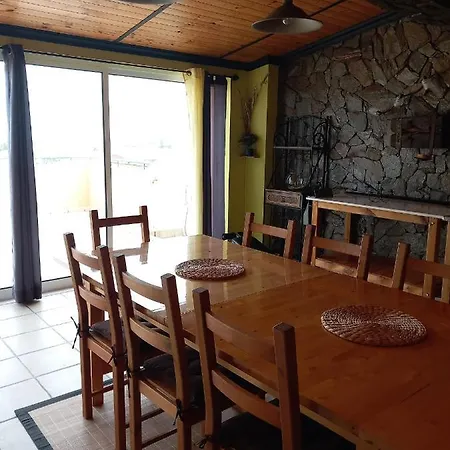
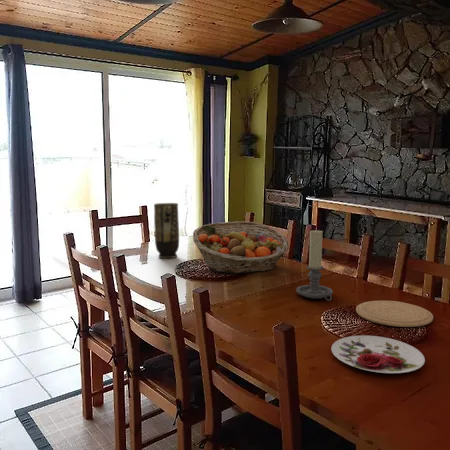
+ fruit basket [192,220,290,274]
+ plate [330,335,426,374]
+ plate [355,300,434,328]
+ vase [153,202,180,259]
+ candle holder [295,229,334,302]
